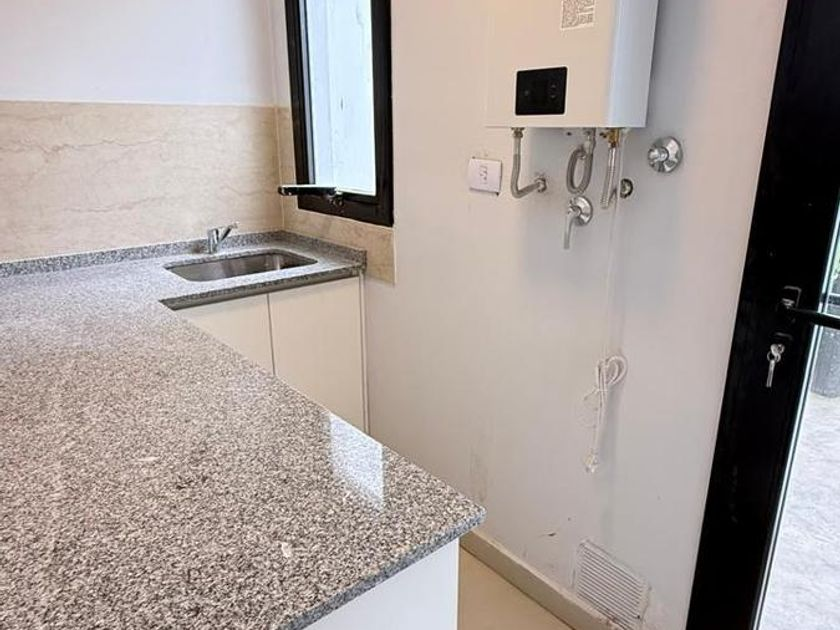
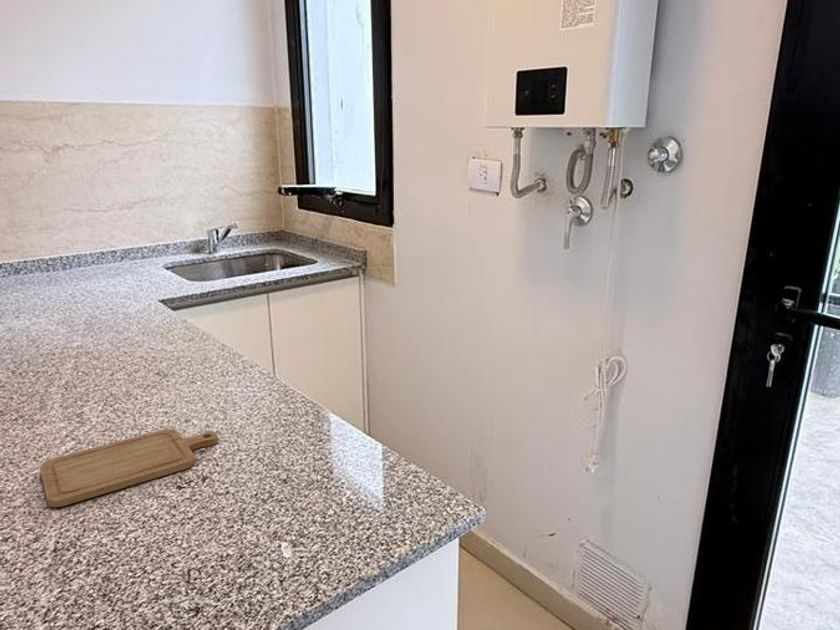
+ chopping board [39,428,219,508]
